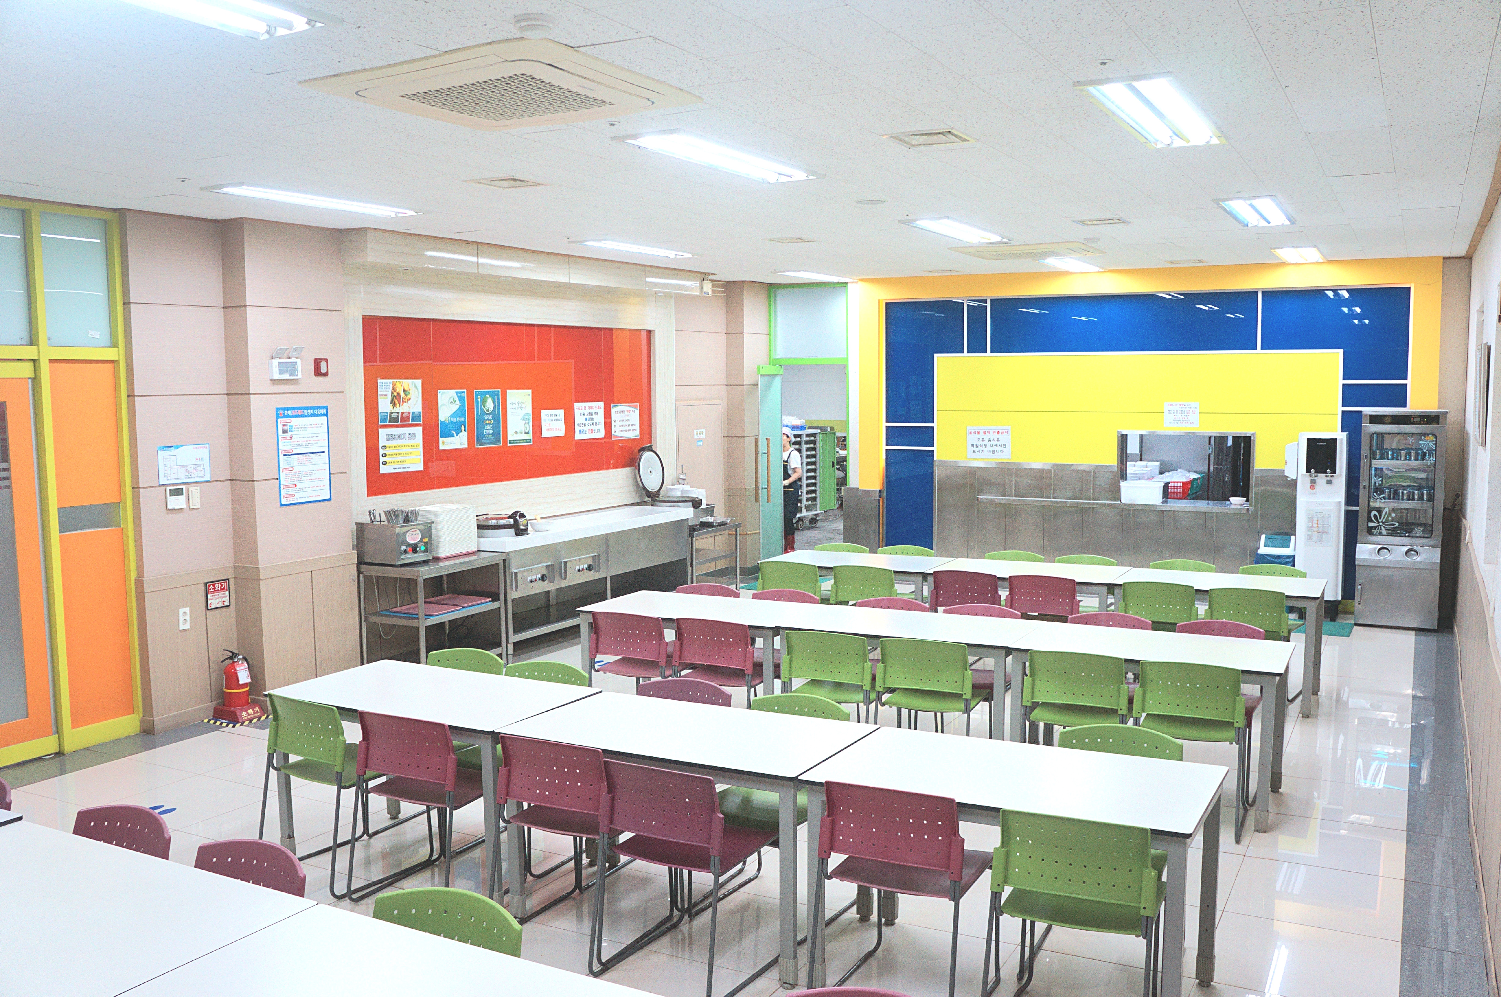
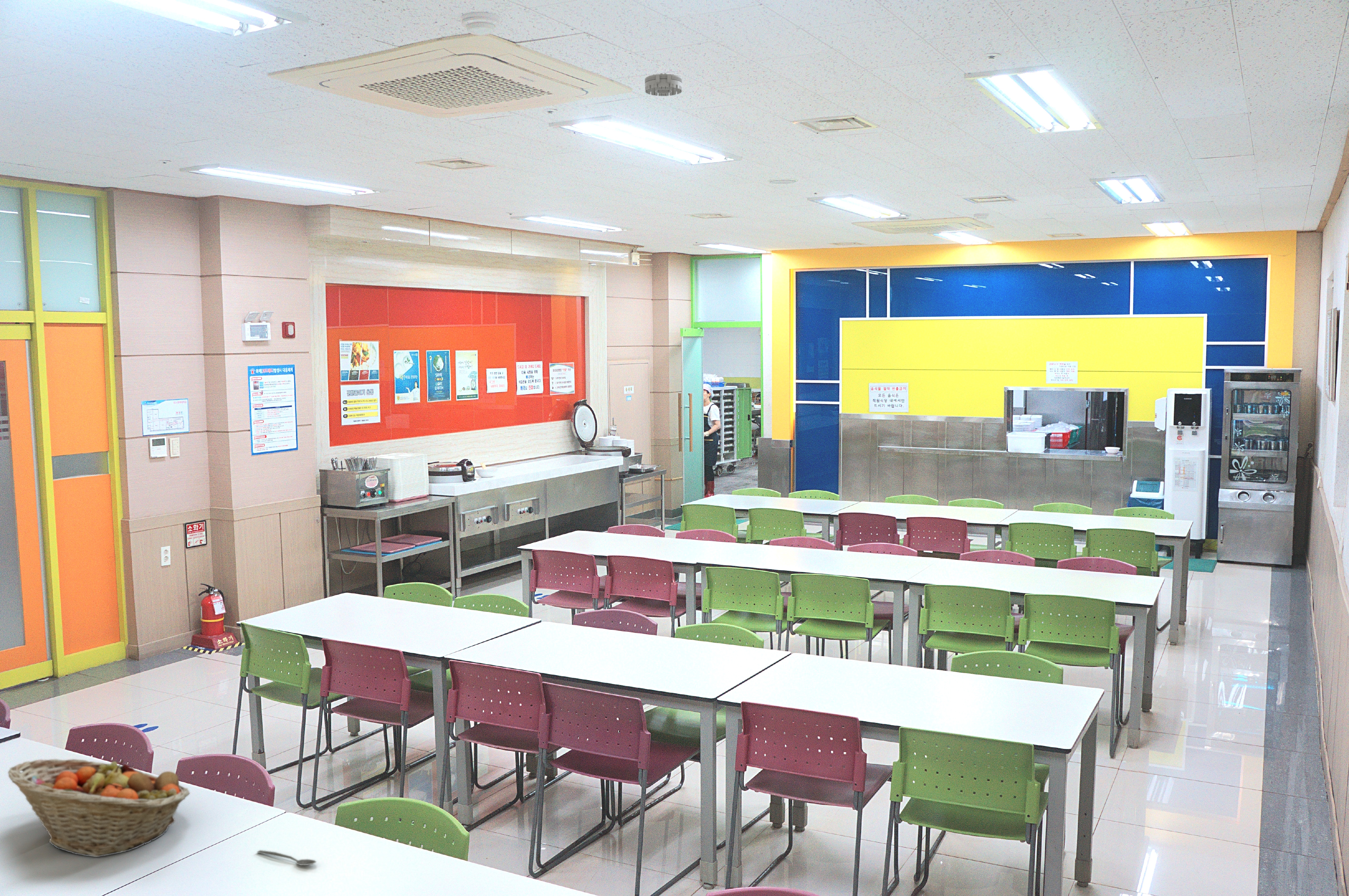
+ fruit basket [8,758,190,857]
+ spoon [257,850,317,866]
+ smoke detector [645,73,682,96]
